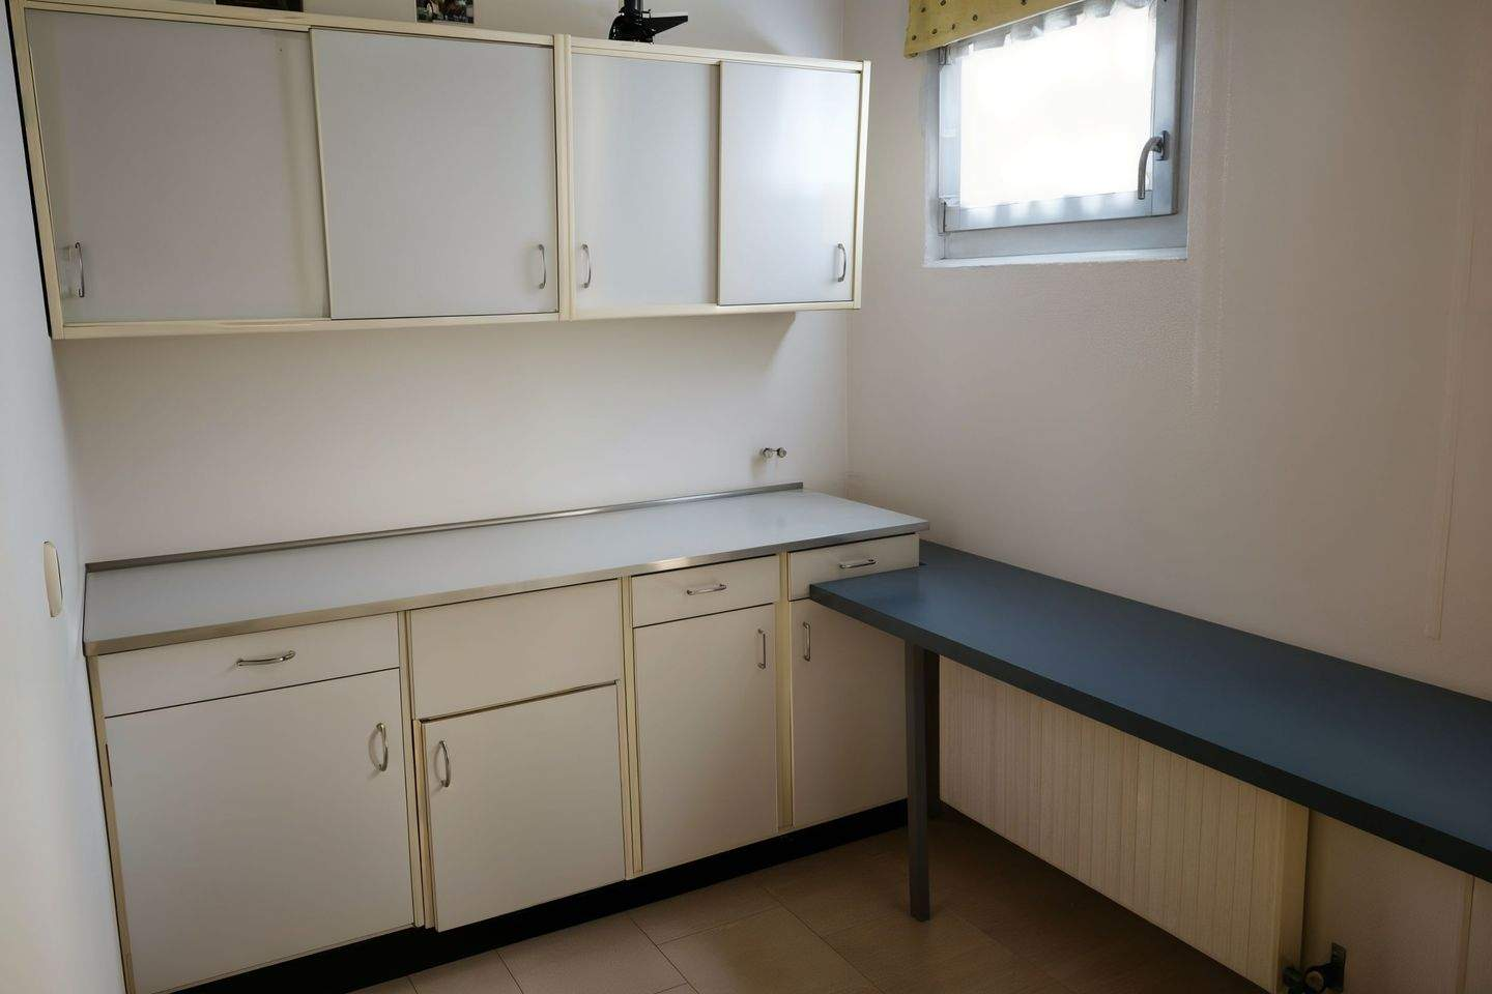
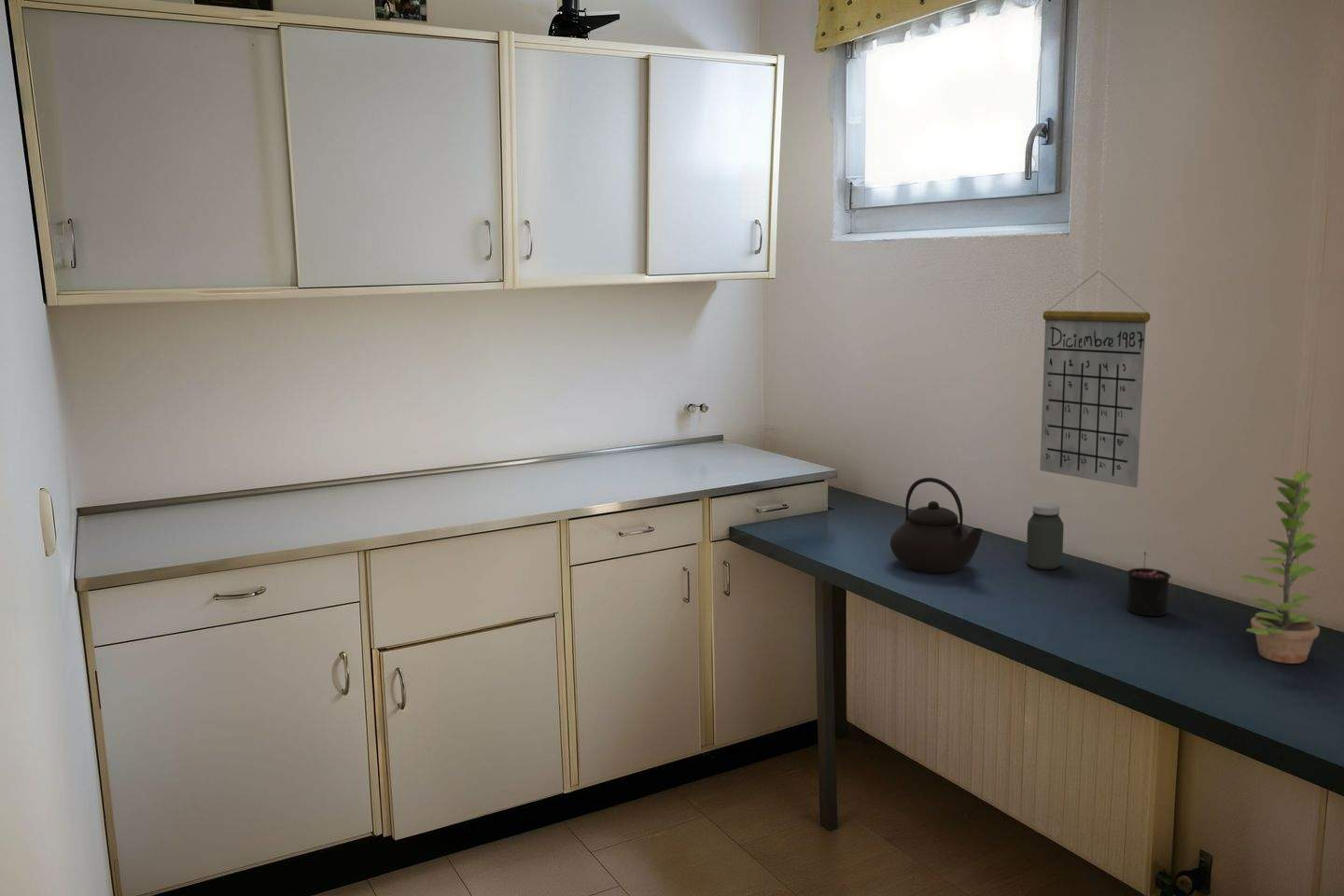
+ teapot [889,477,984,575]
+ plant [1239,470,1321,665]
+ jar [1026,502,1065,570]
+ candle [1126,551,1172,617]
+ calendar [1039,270,1151,488]
